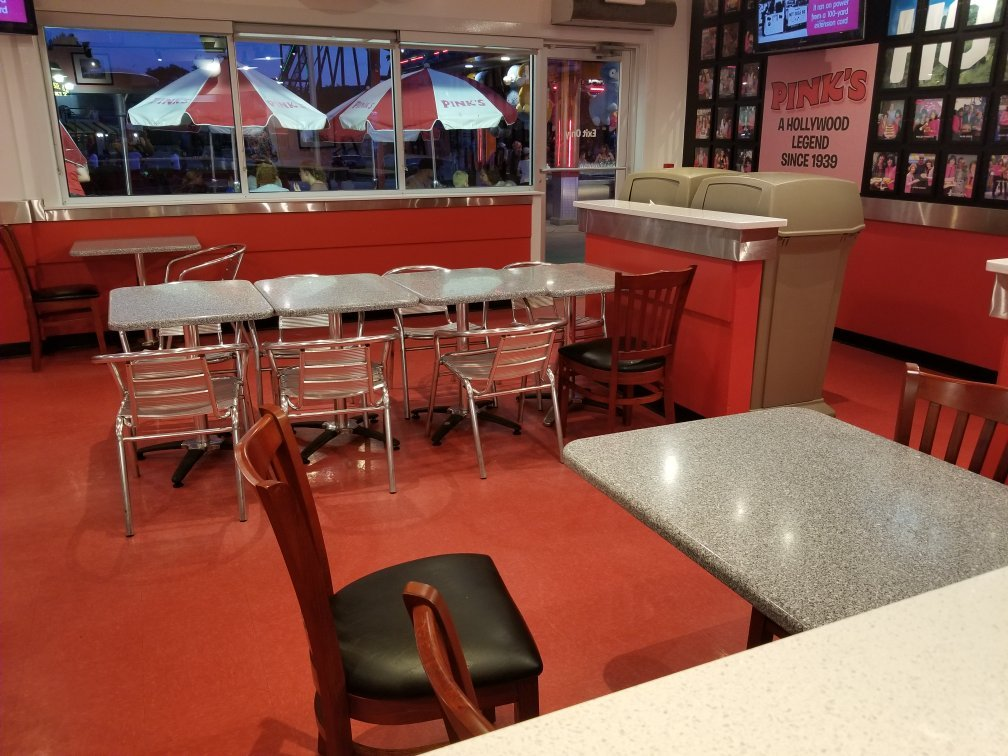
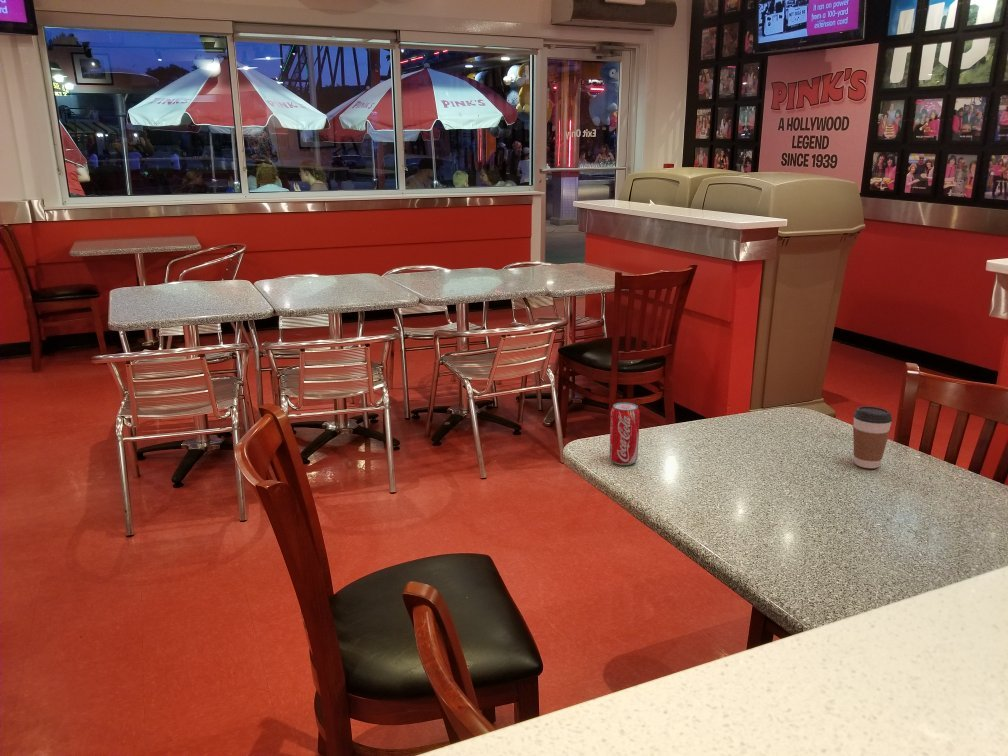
+ beverage can [608,402,641,466]
+ coffee cup [852,405,894,469]
